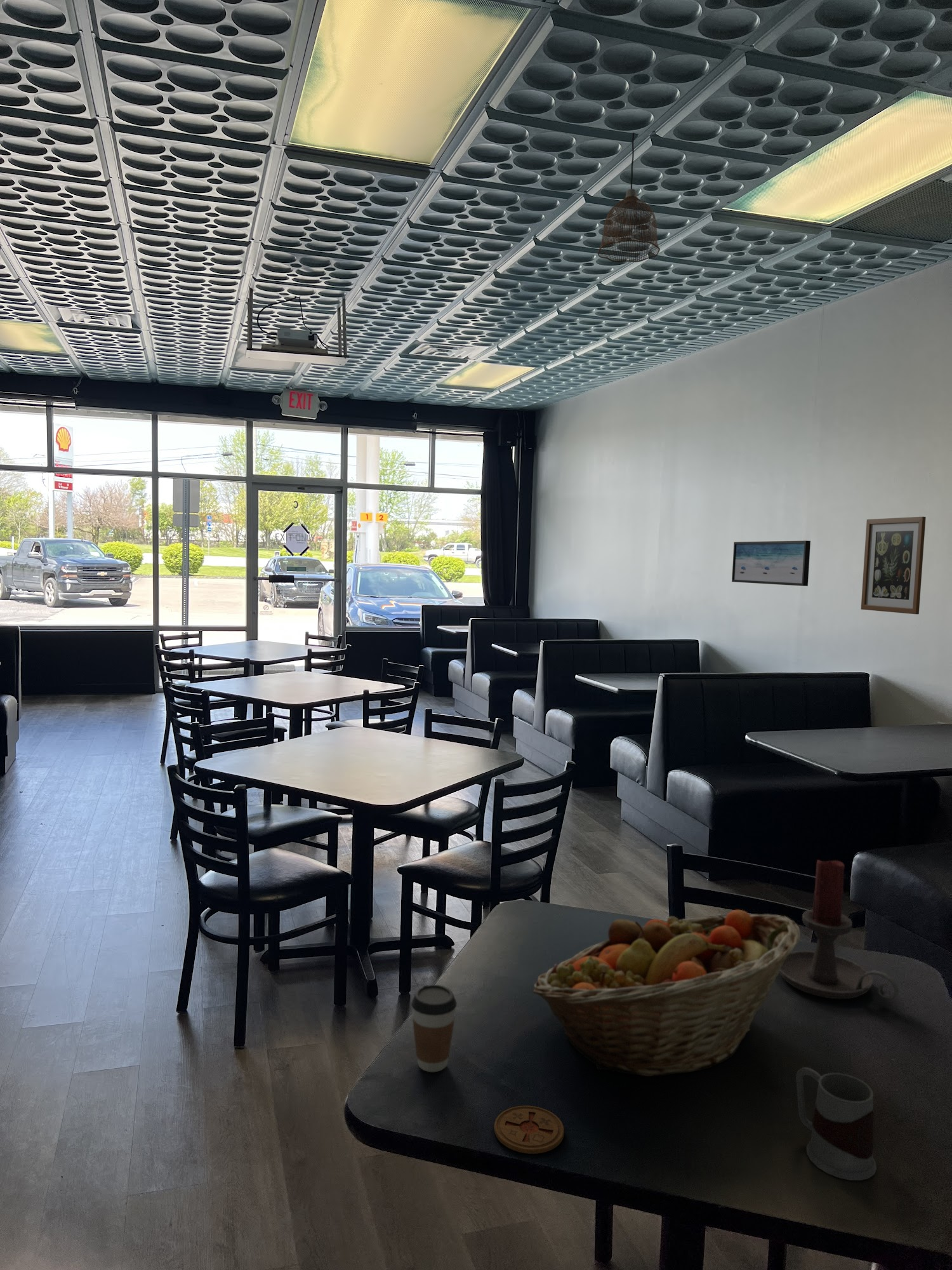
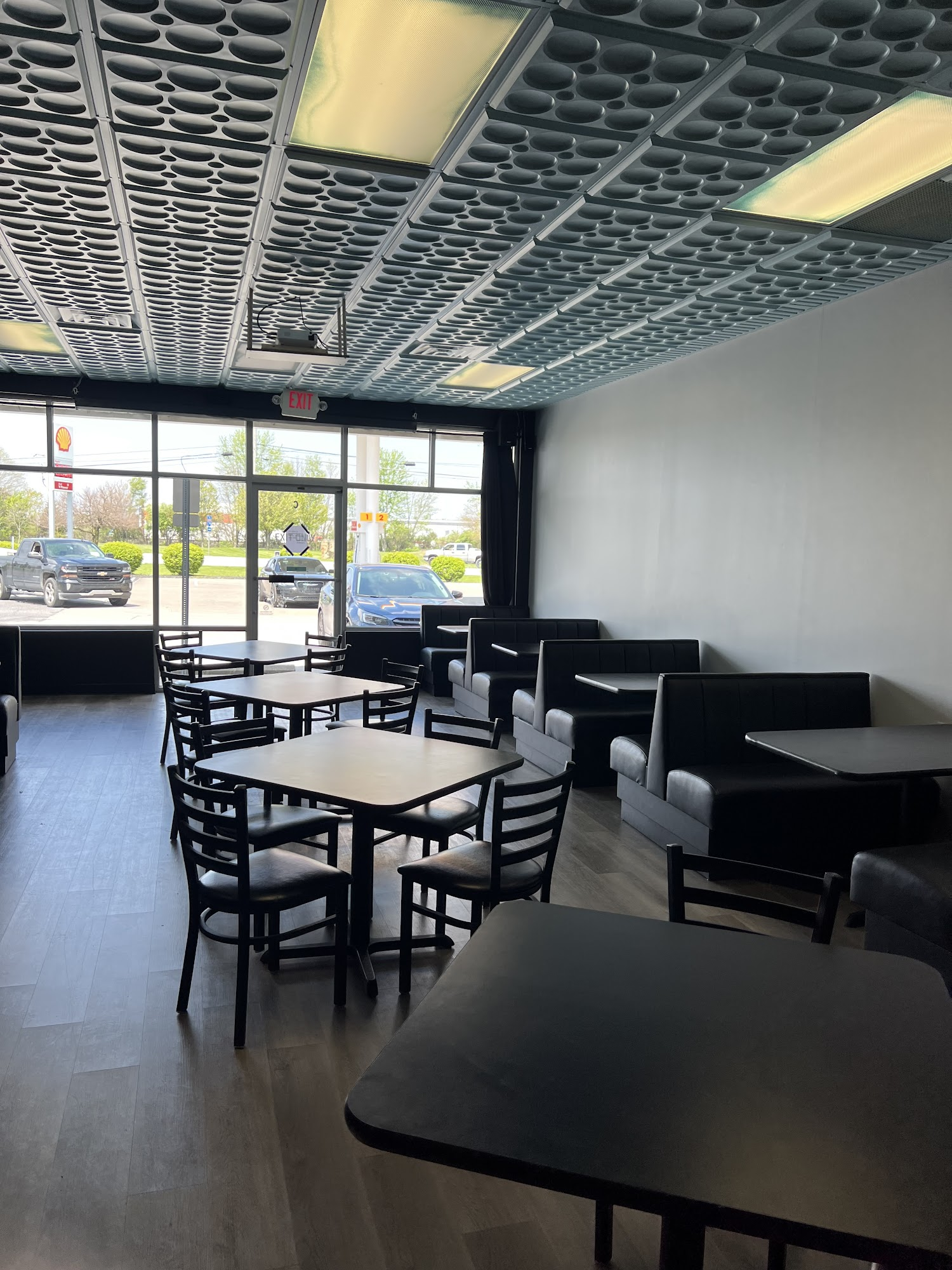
- wall art [731,540,811,587]
- candle holder [779,859,899,1000]
- mug [795,1067,878,1181]
- pendant lamp [597,132,661,263]
- coaster [494,1105,565,1154]
- wall art [861,516,927,615]
- coffee cup [411,984,458,1073]
- fruit basket [532,909,801,1077]
